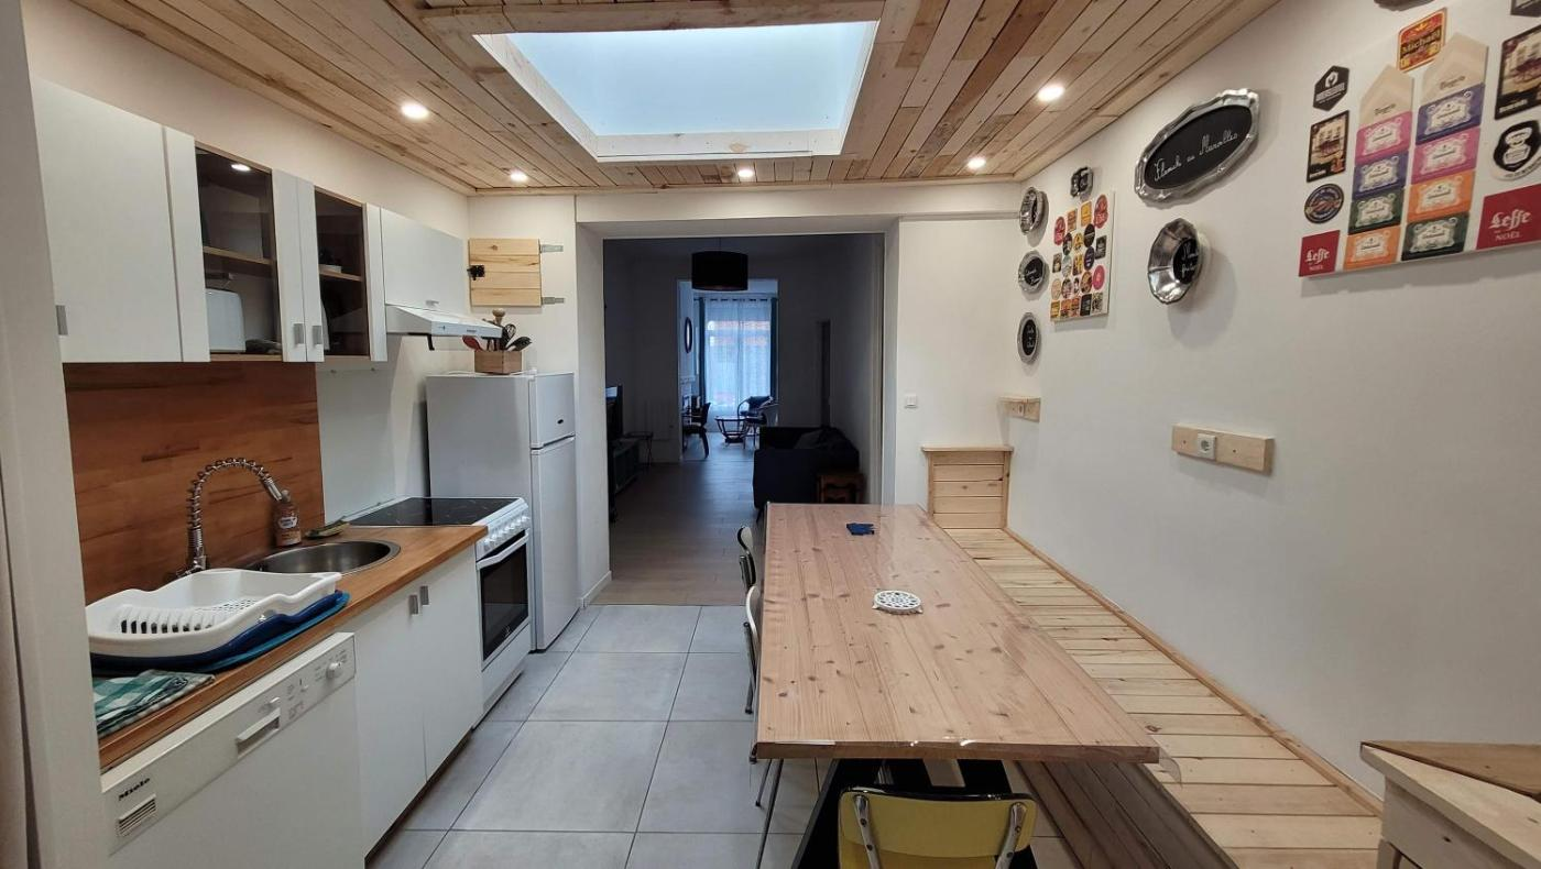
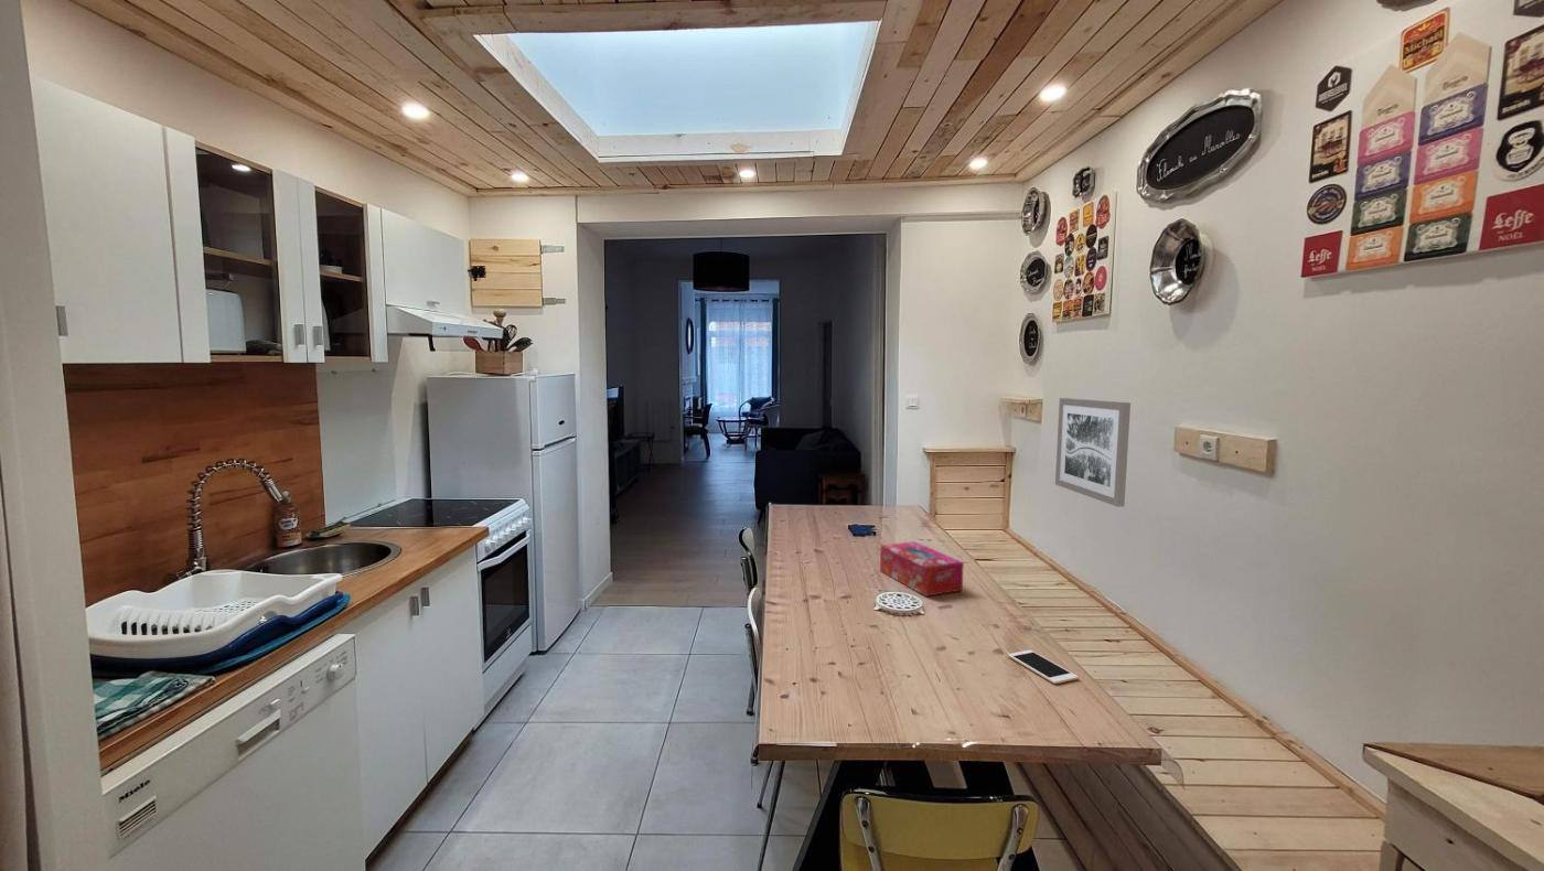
+ cell phone [1007,649,1079,685]
+ wall art [1054,397,1132,508]
+ tissue box [879,540,965,598]
